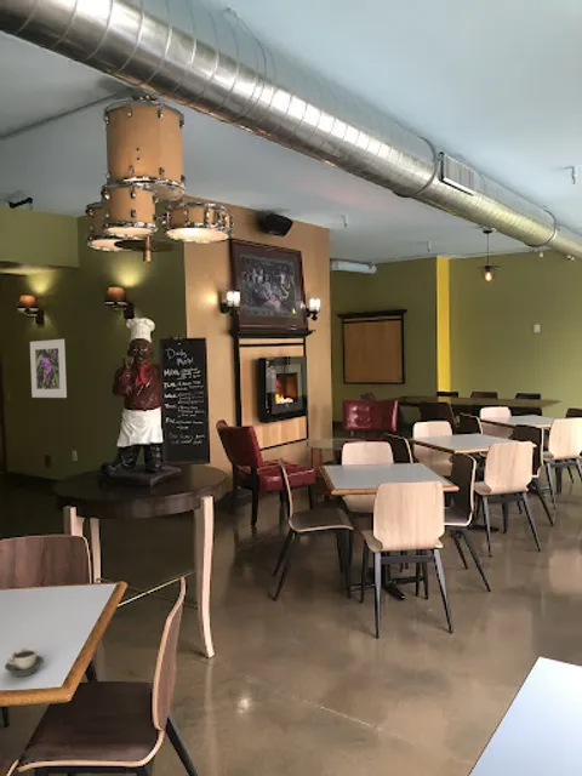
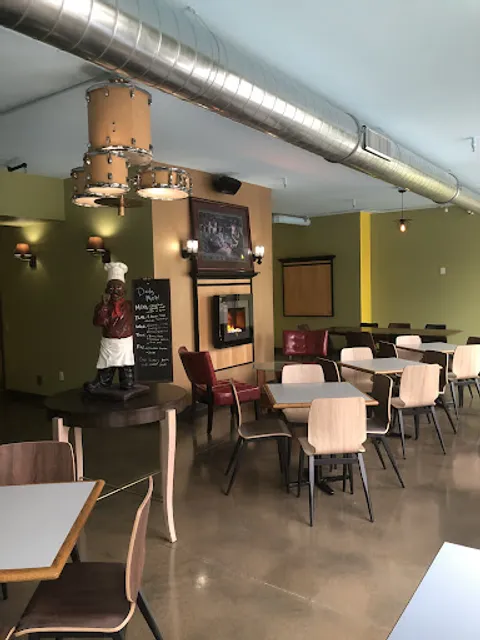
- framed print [29,338,68,399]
- cup [4,646,45,678]
